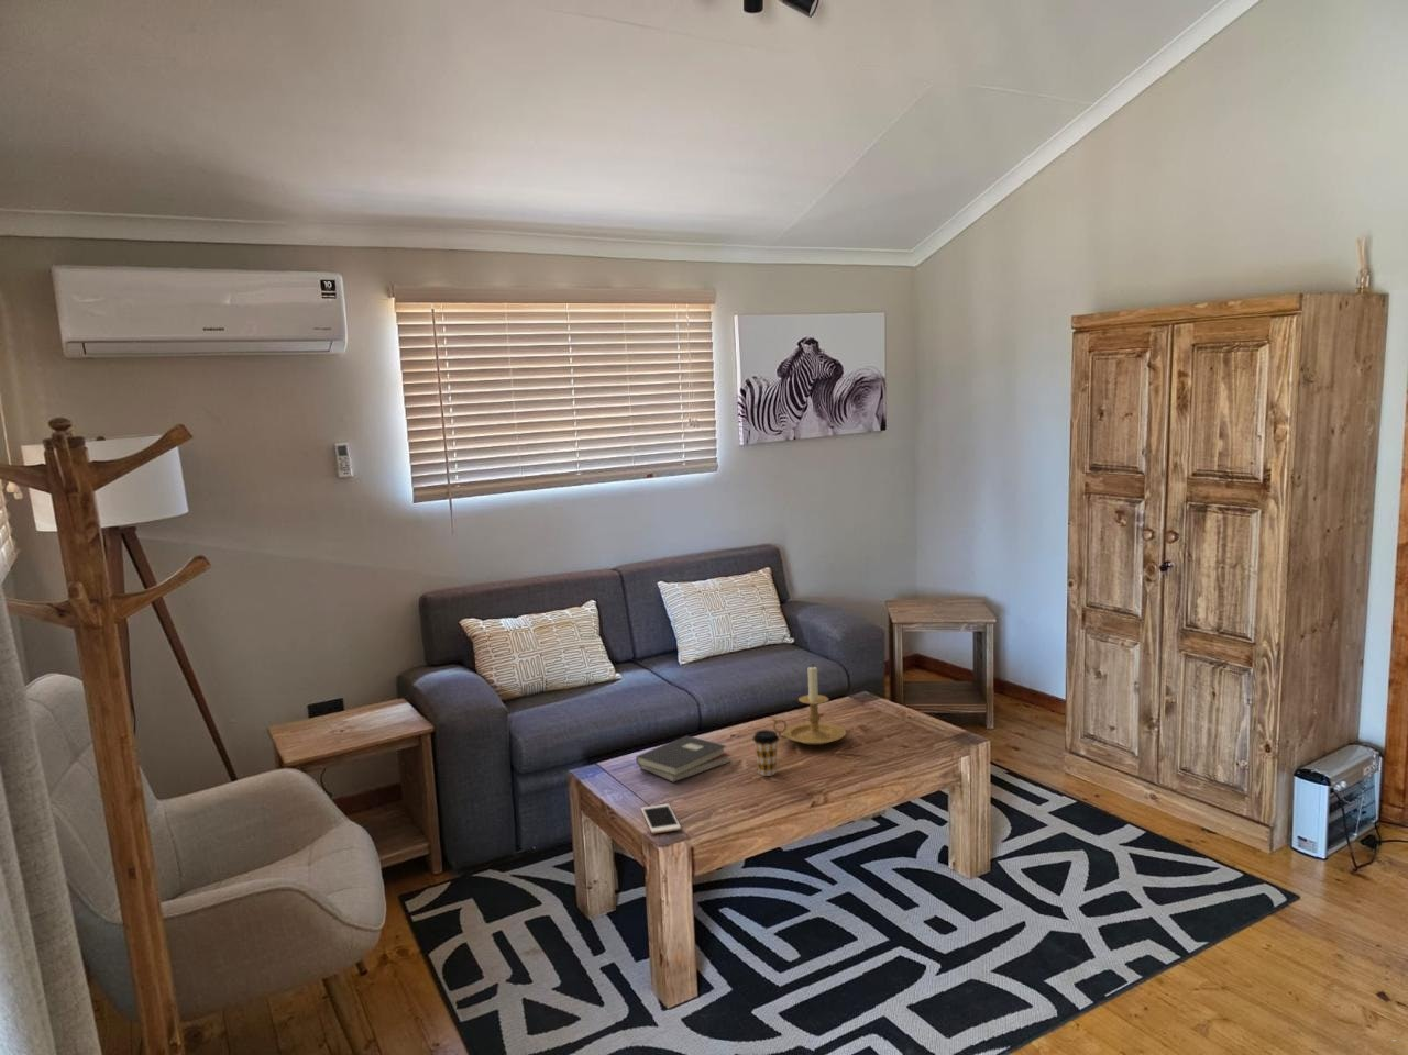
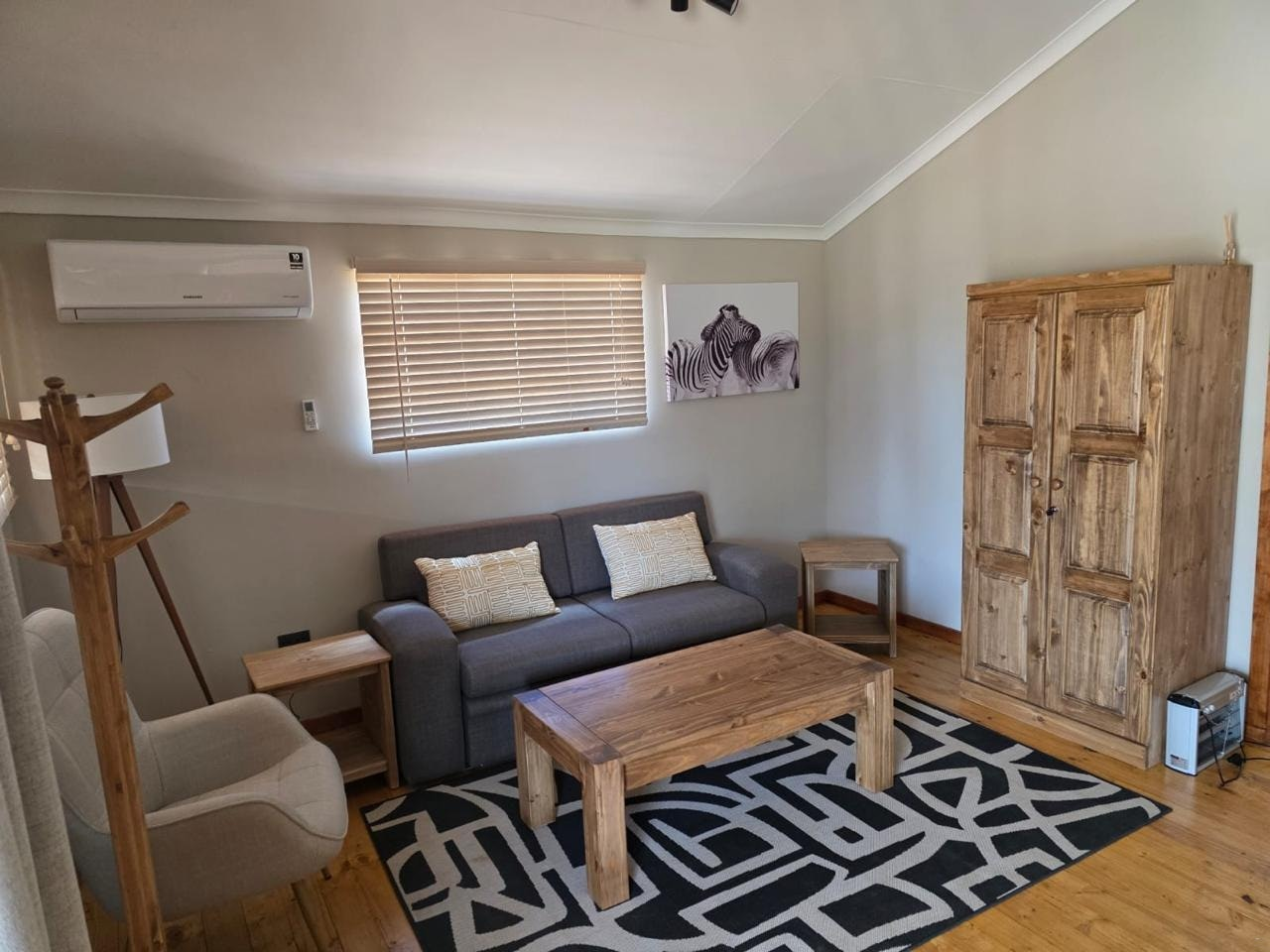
- candle holder [772,664,847,746]
- hardback book [634,734,732,783]
- cell phone [640,803,682,834]
- coffee cup [753,728,779,777]
